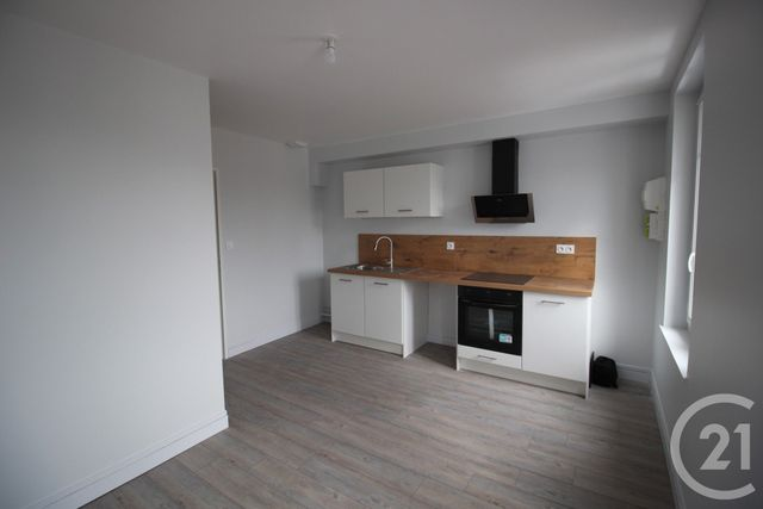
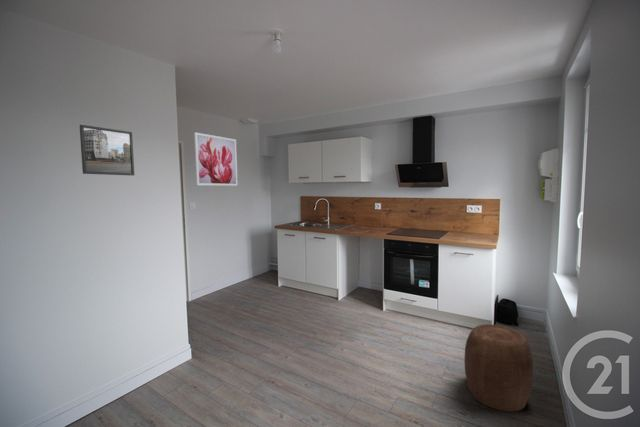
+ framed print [79,124,135,177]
+ stool [463,323,534,413]
+ wall art [193,131,239,187]
